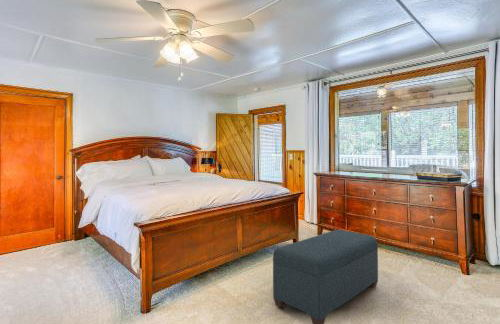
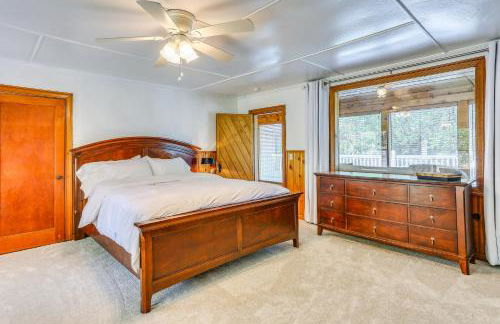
- bench [272,228,379,324]
